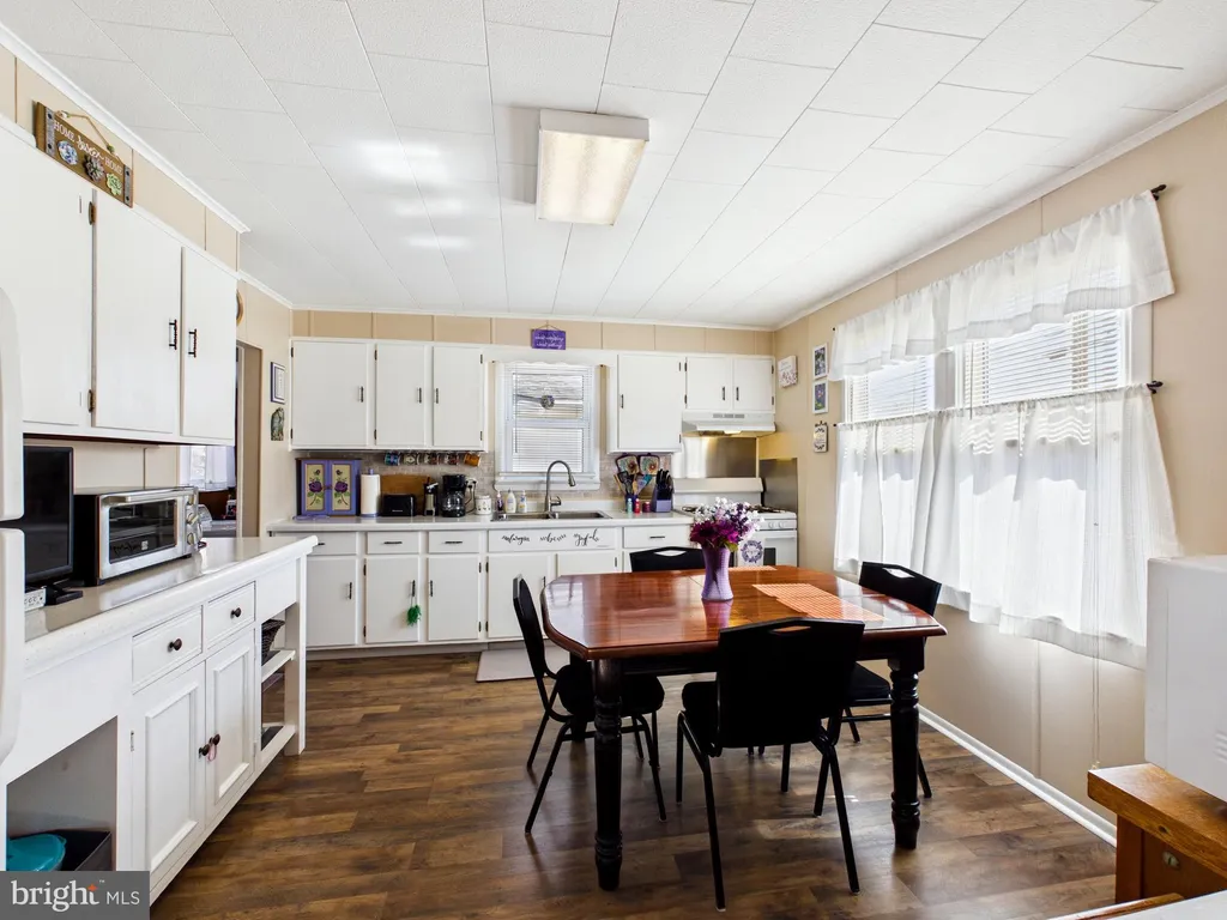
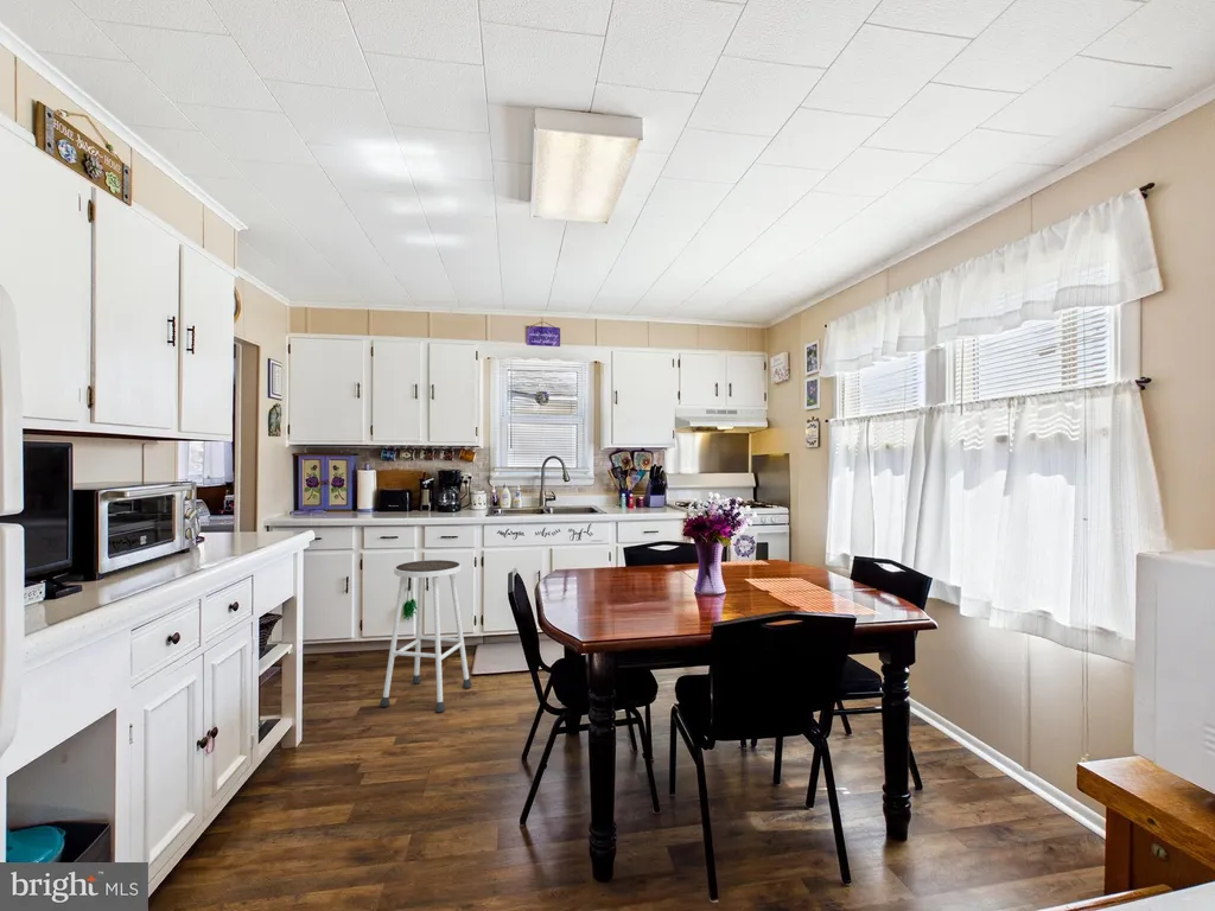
+ stool [379,559,473,713]
